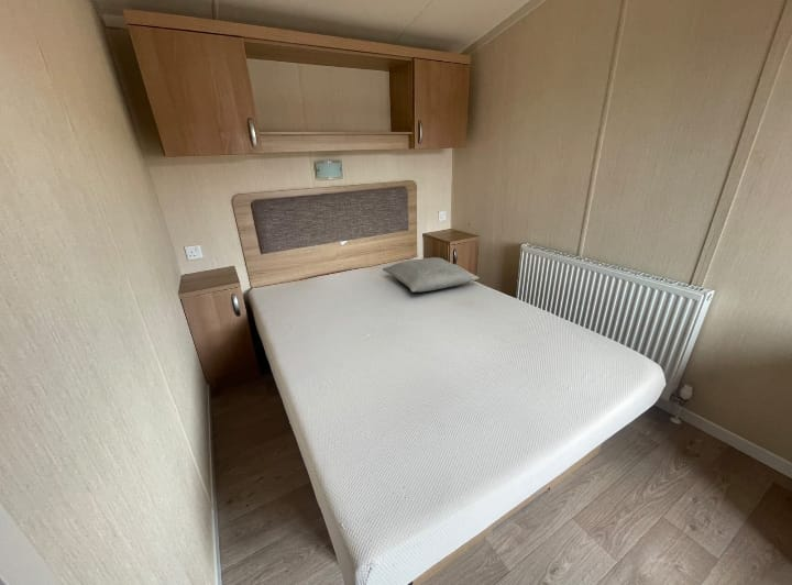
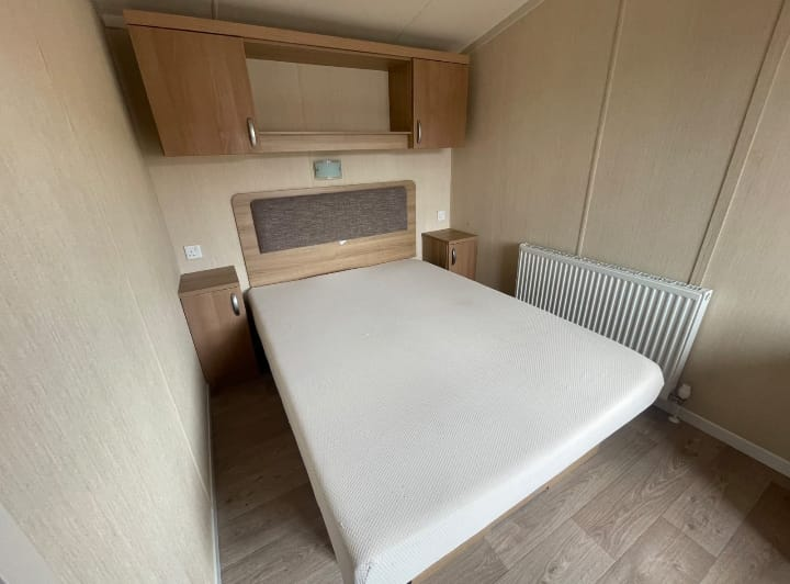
- pillow [382,256,481,294]
